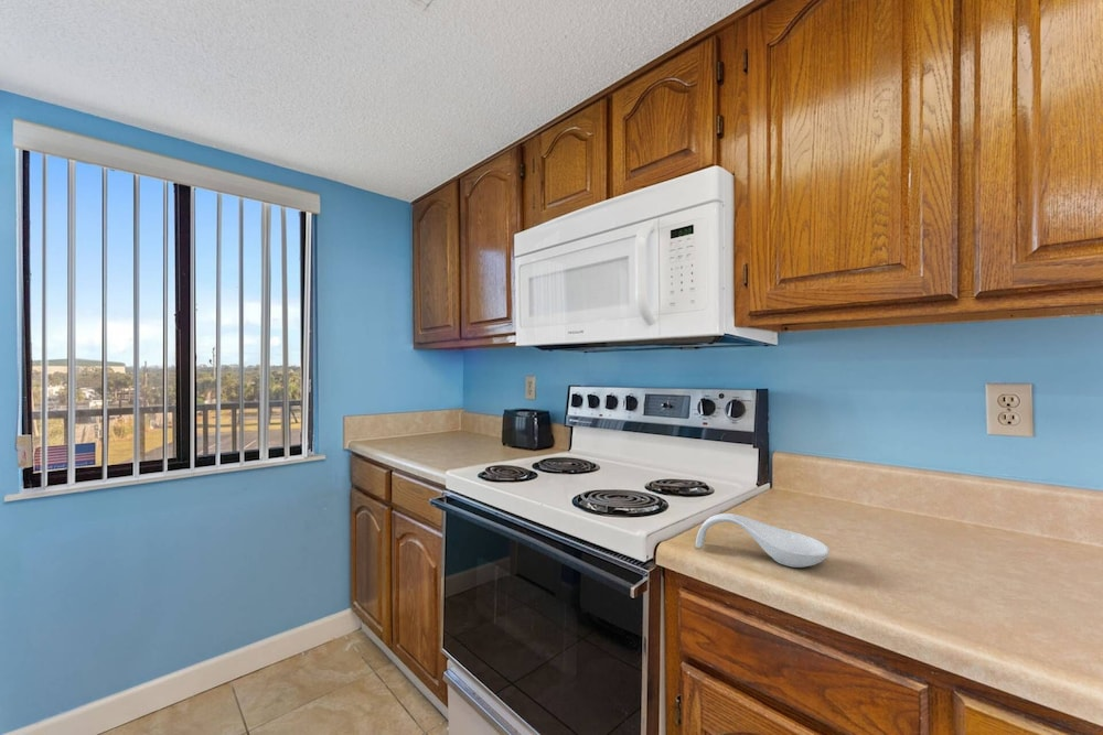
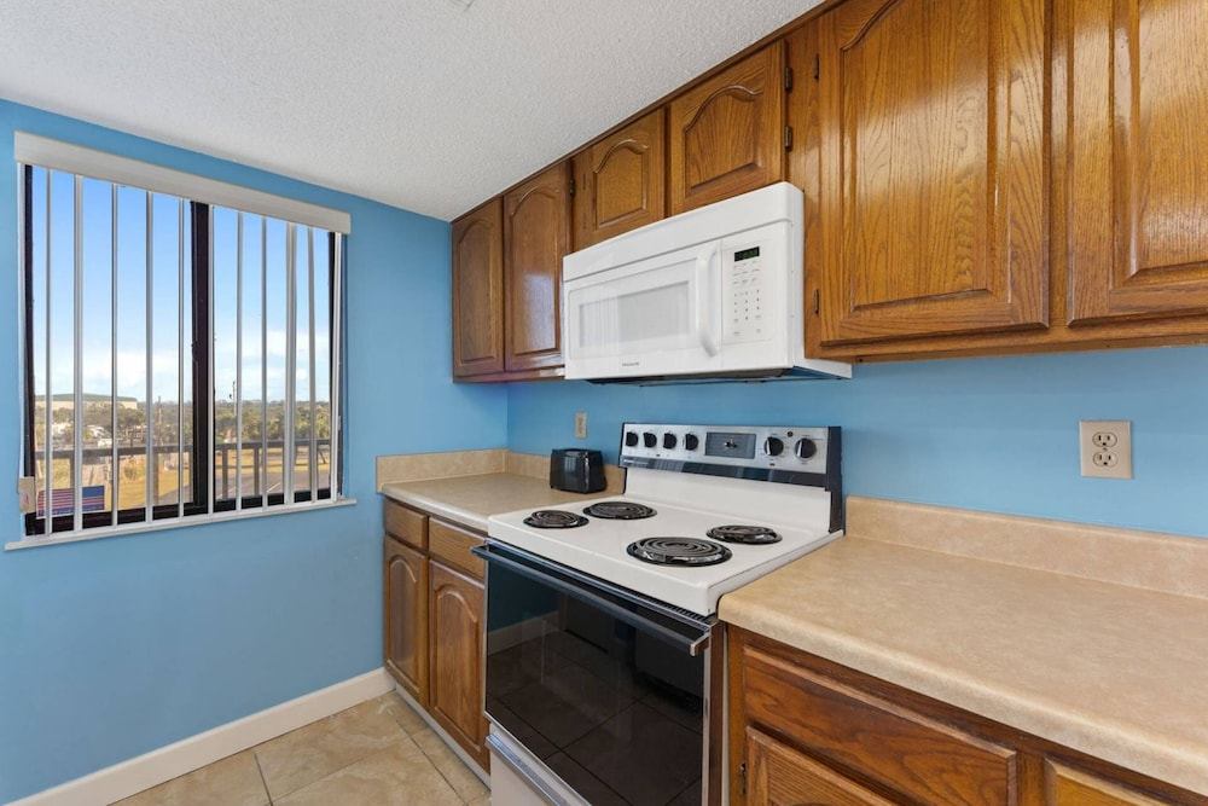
- spoon rest [695,512,831,569]
